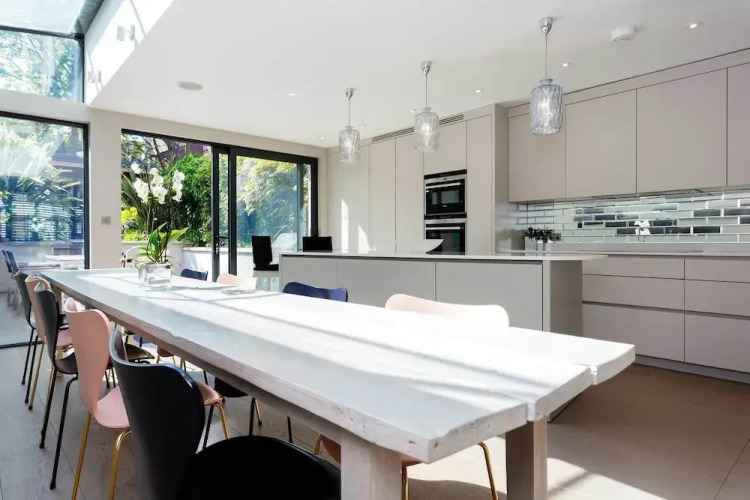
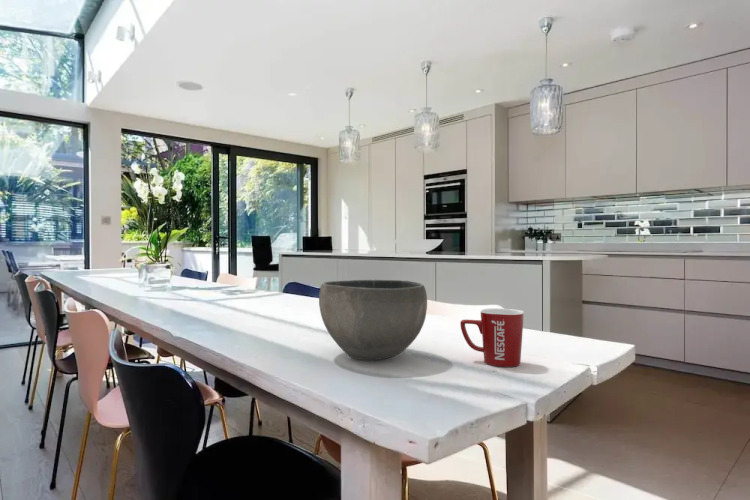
+ bowl [318,279,428,361]
+ mug [460,307,525,368]
